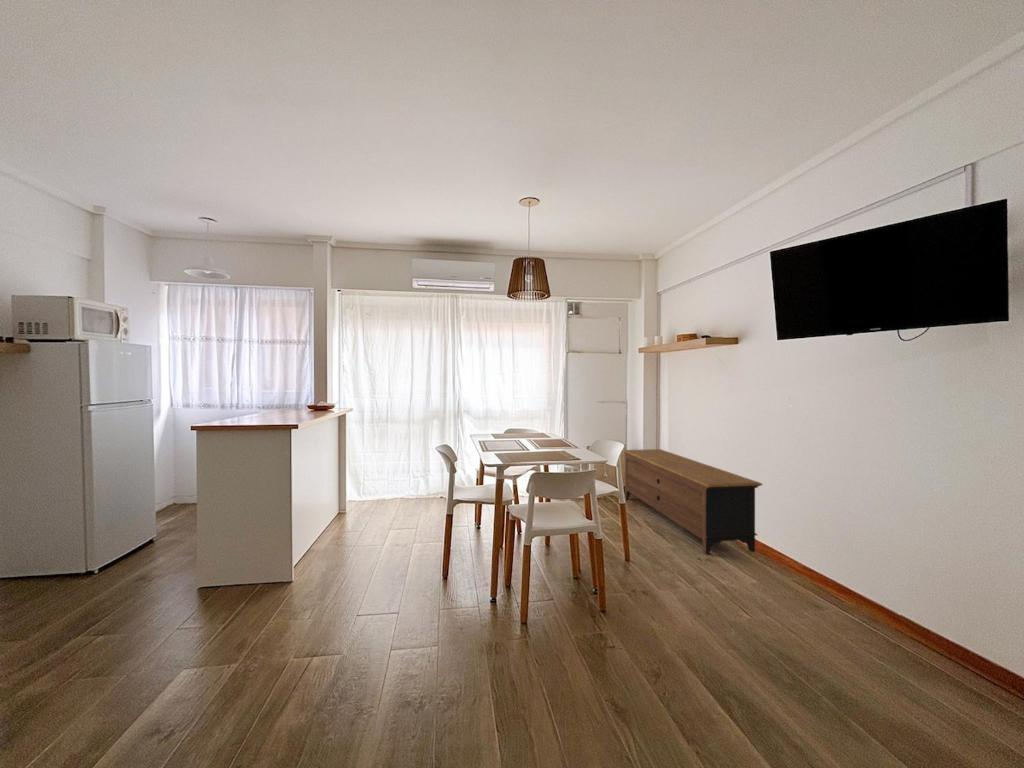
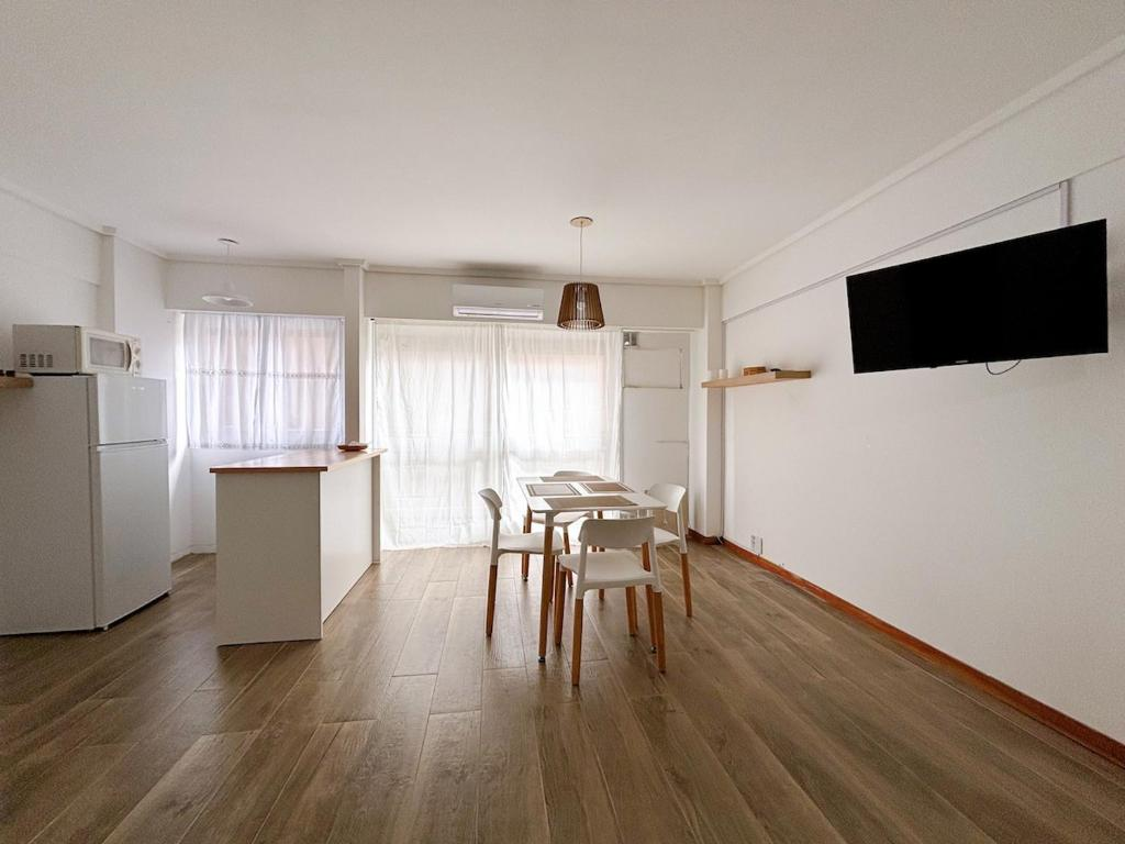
- tv stand [623,448,764,556]
